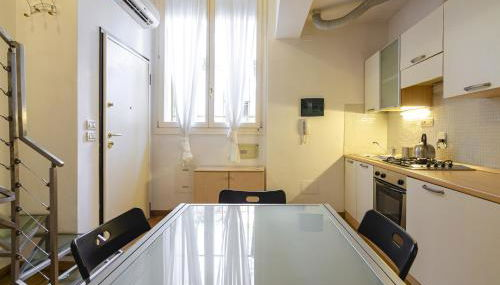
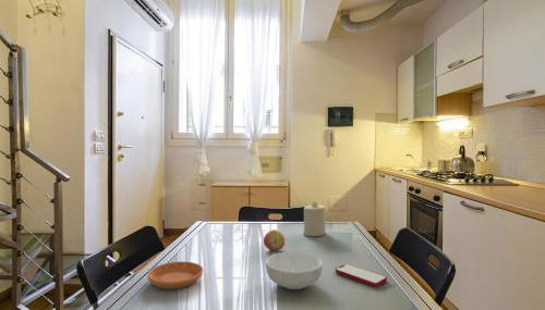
+ saucer [146,261,204,290]
+ candle [302,200,327,237]
+ fruit [263,228,287,251]
+ smartphone [335,263,388,287]
+ cereal bowl [265,250,324,290]
